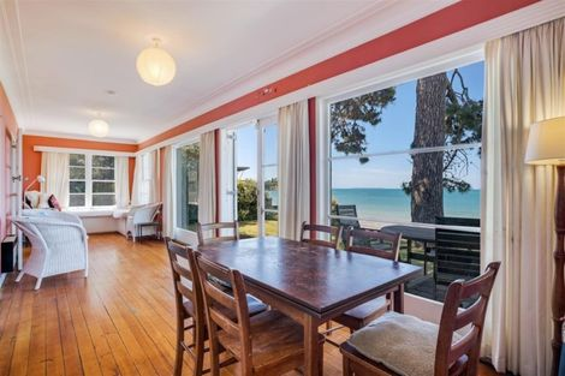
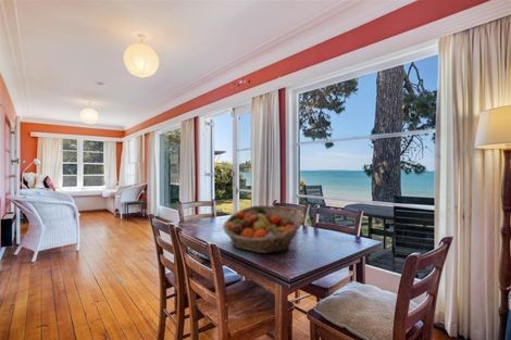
+ fruit basket [222,204,304,254]
